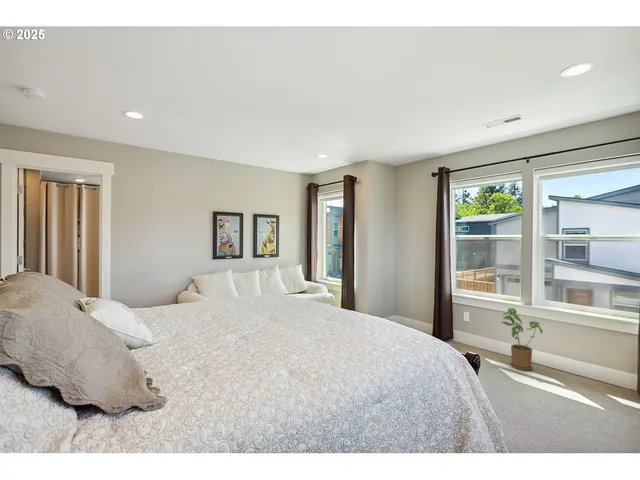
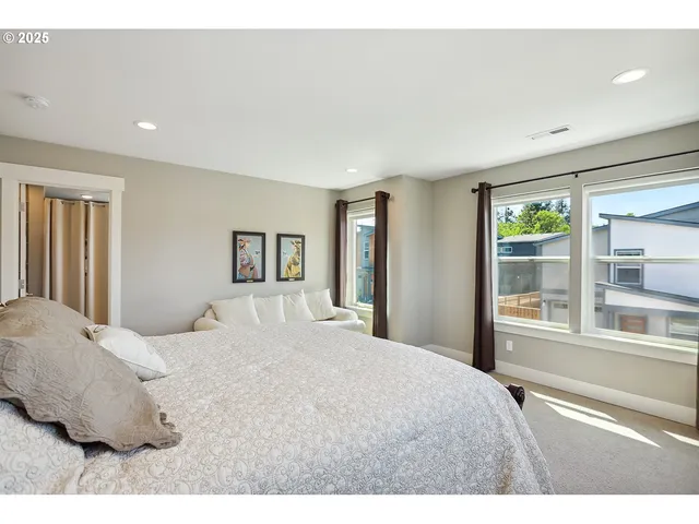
- house plant [501,307,544,372]
